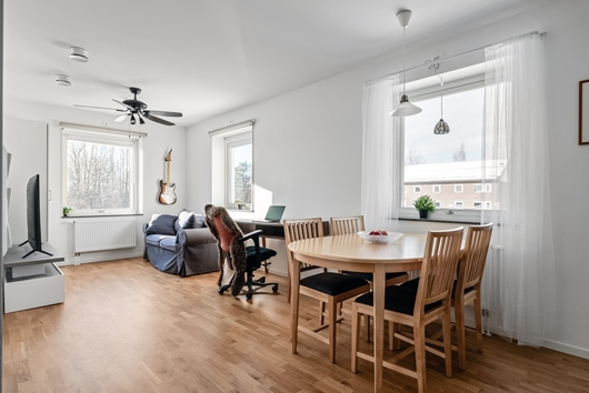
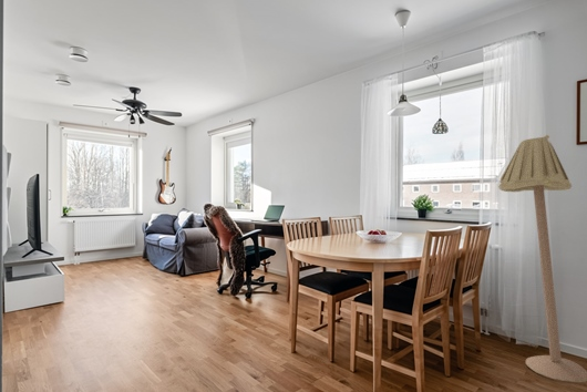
+ floor lamp [497,134,587,383]
